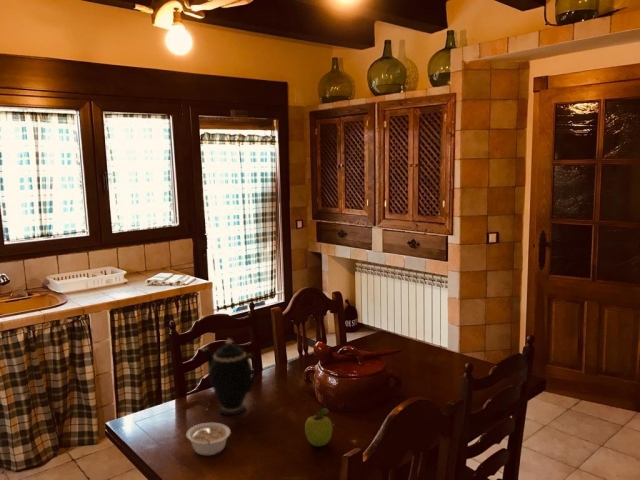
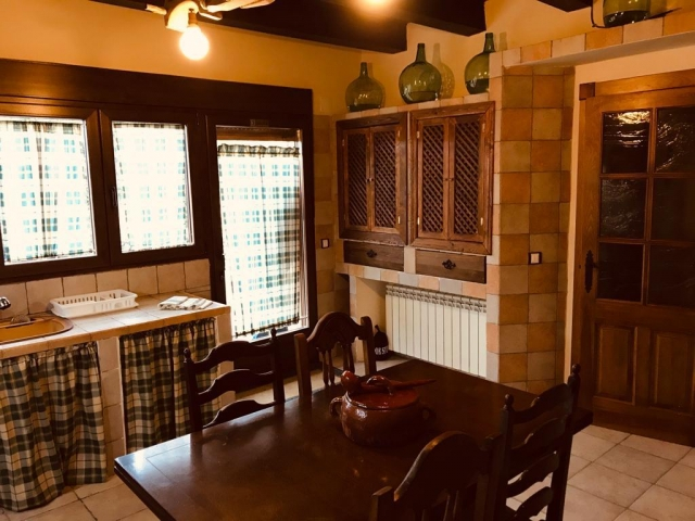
- legume [185,422,232,456]
- fruit [304,407,333,448]
- teapot [201,338,259,416]
